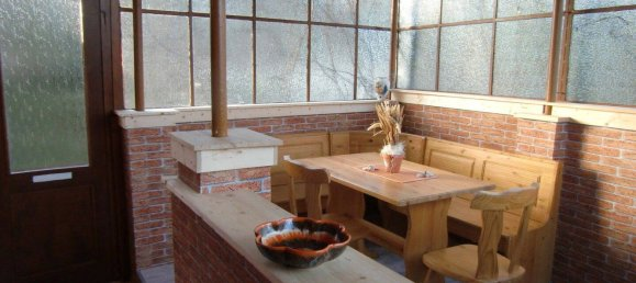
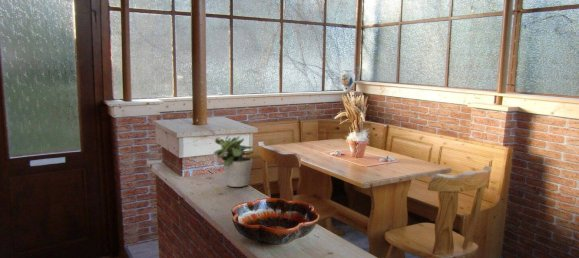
+ potted plant [213,134,255,188]
